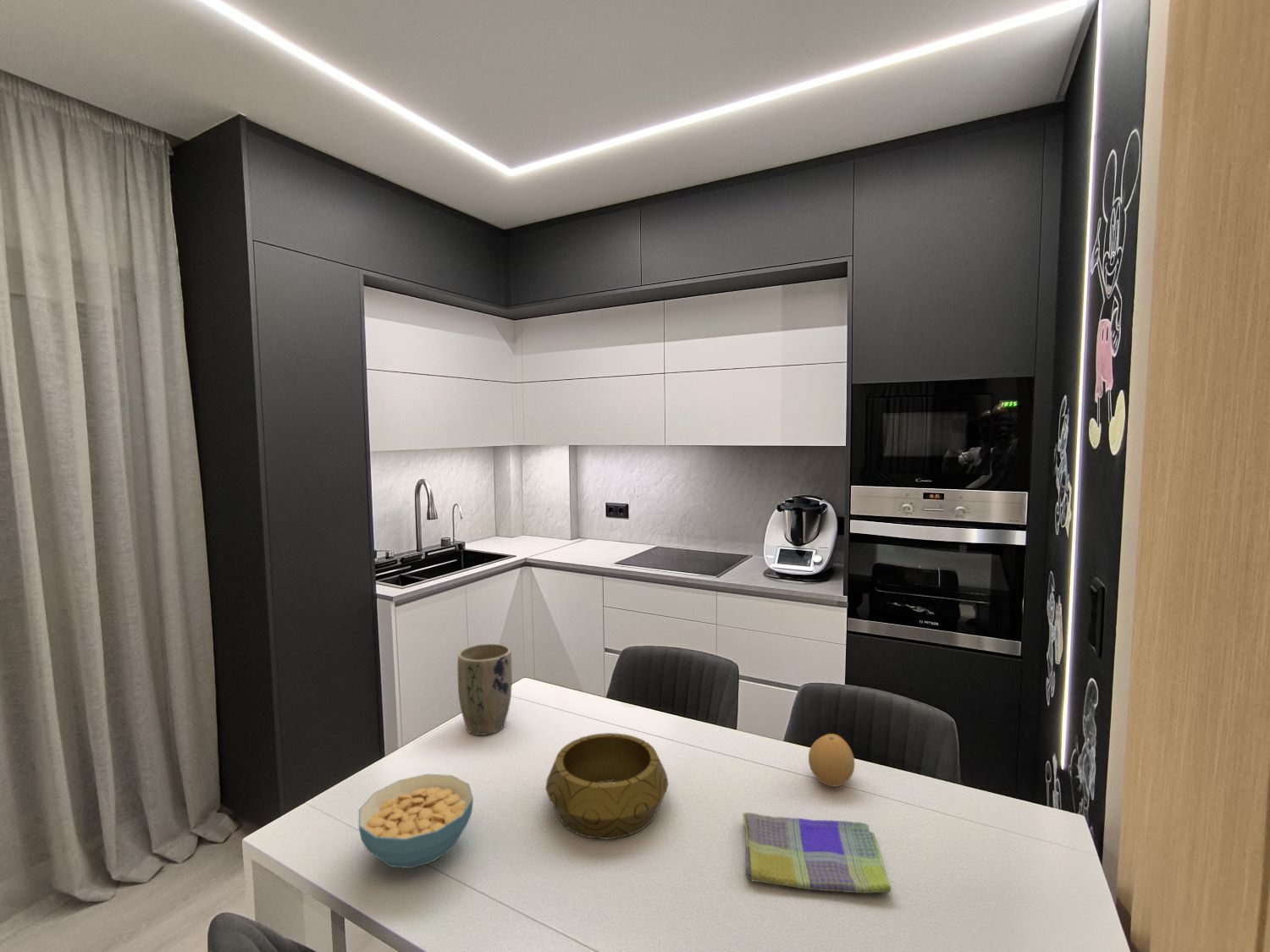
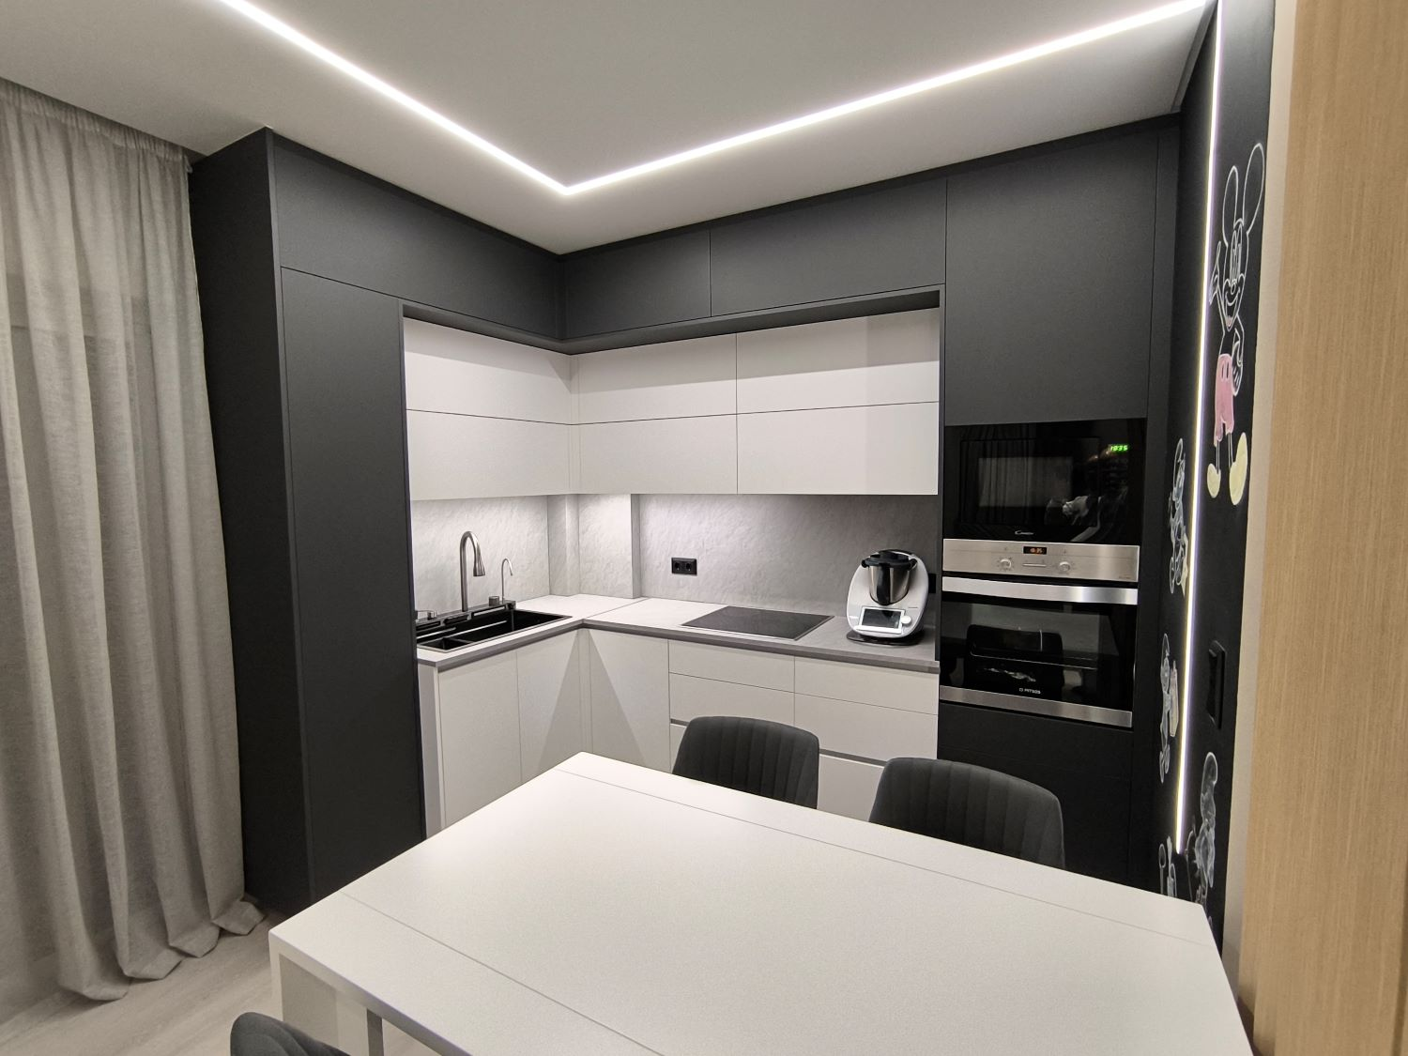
- decorative bowl [544,732,669,840]
- fruit [808,733,856,787]
- cereal bowl [357,773,474,869]
- dish towel [743,812,892,894]
- plant pot [456,643,513,736]
